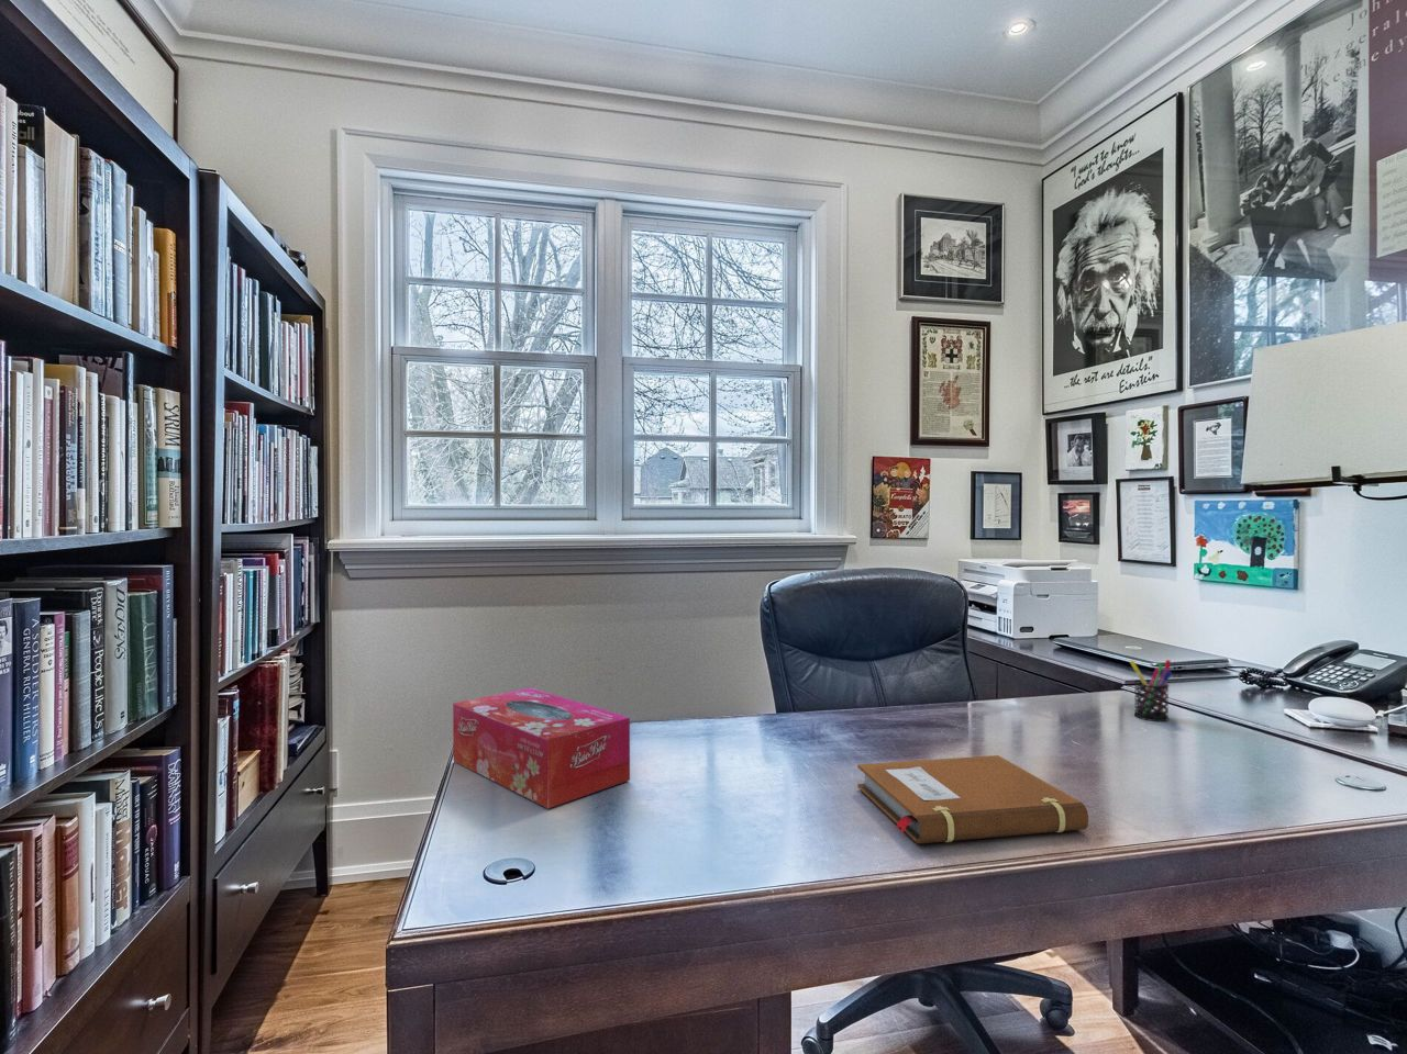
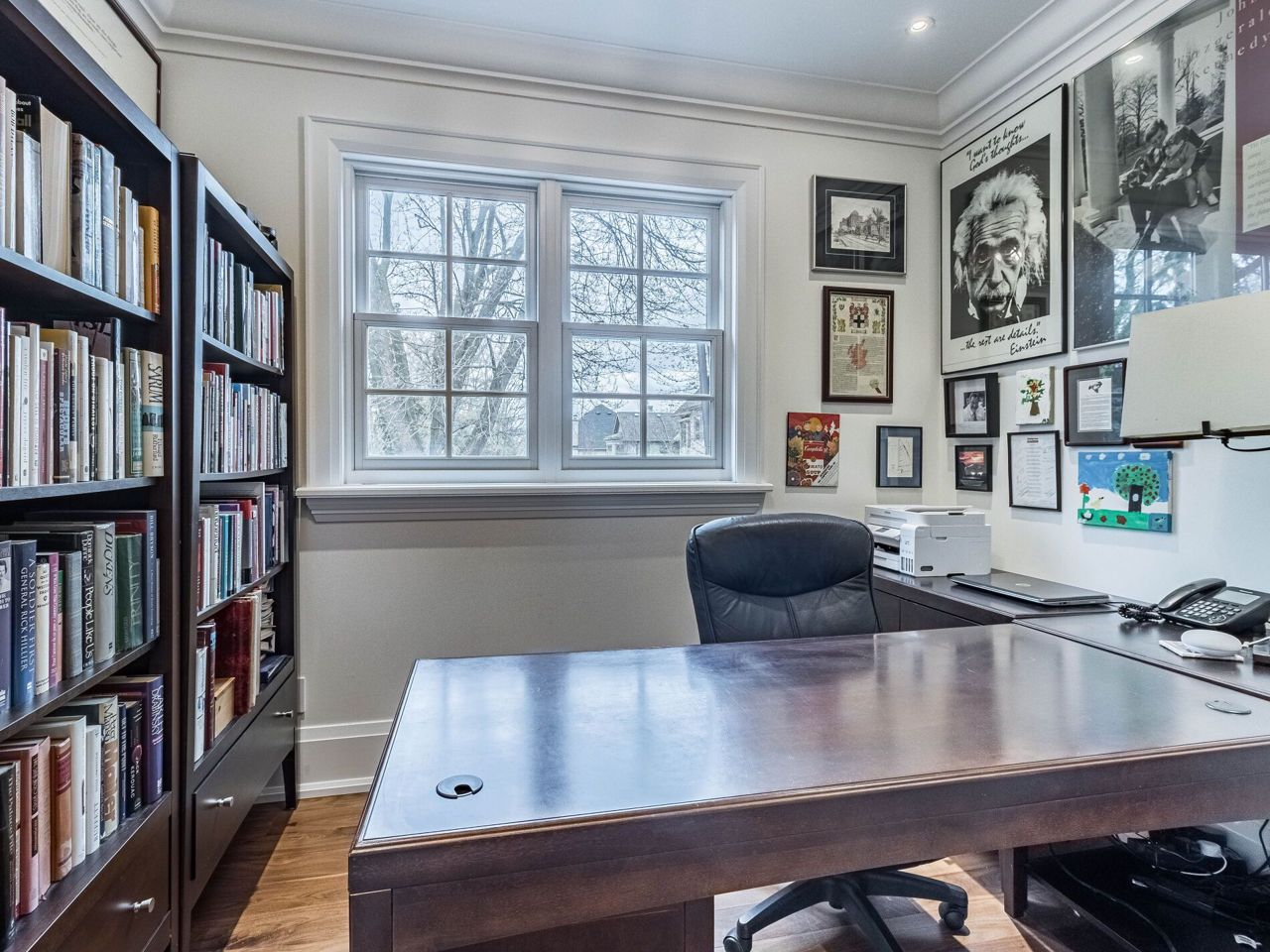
- notebook [856,754,1089,845]
- pen holder [1129,659,1173,723]
- tissue box [452,688,631,810]
